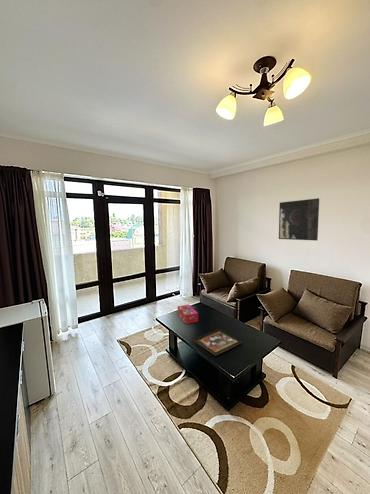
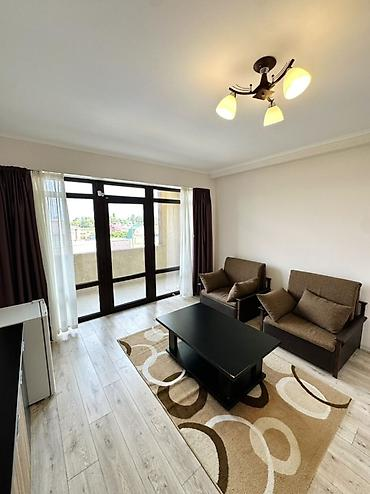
- decorative tray [193,328,243,357]
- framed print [278,197,320,241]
- tissue box [177,304,199,325]
